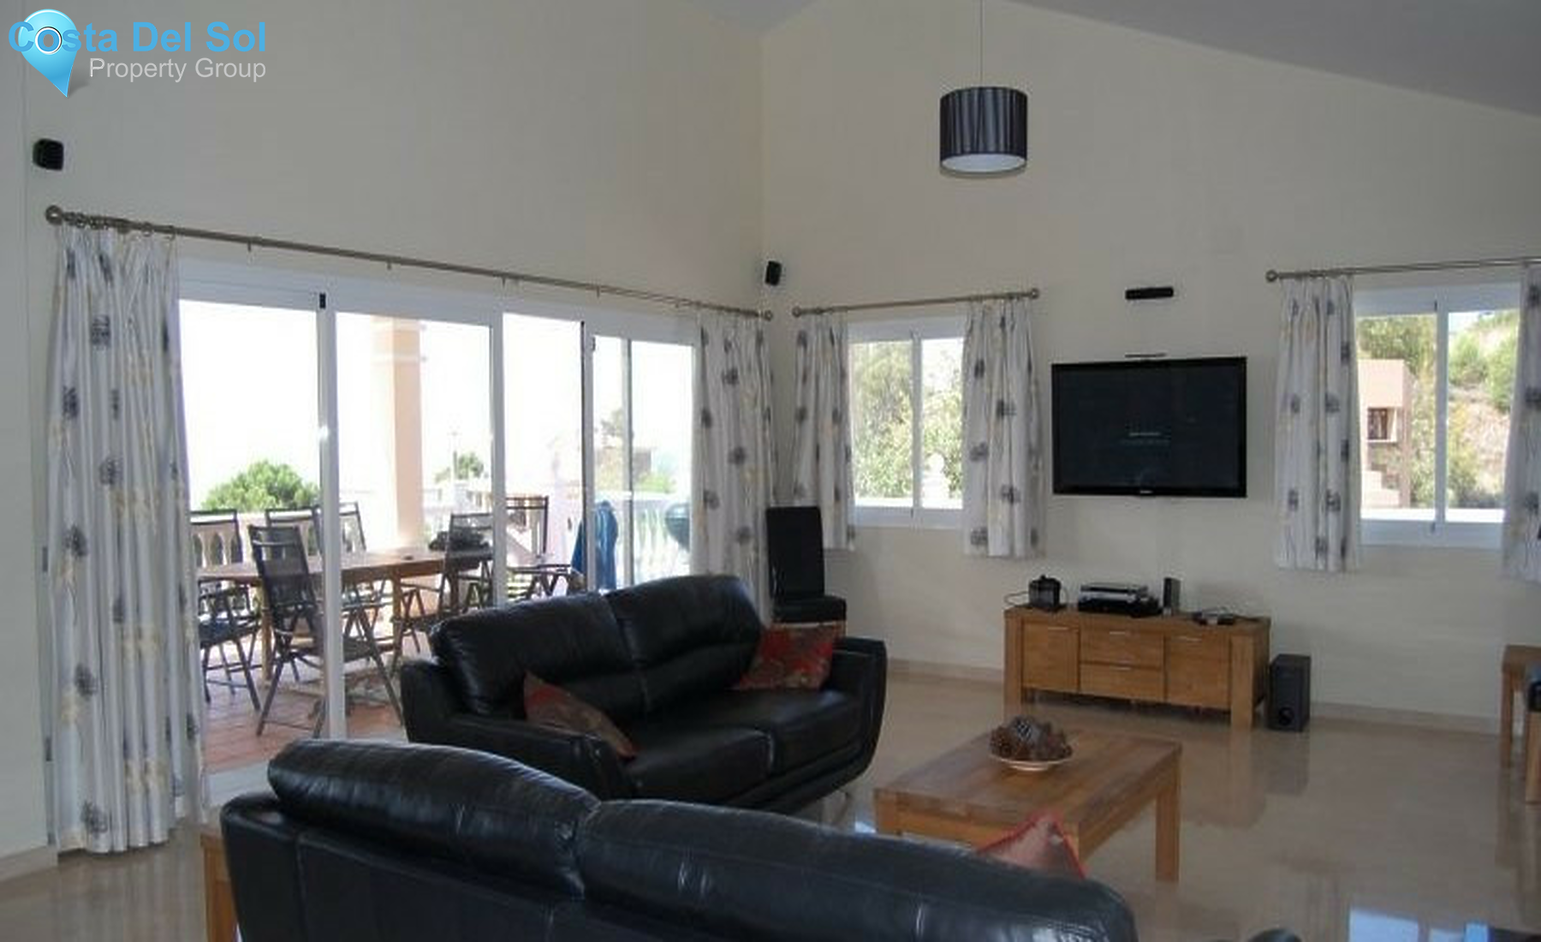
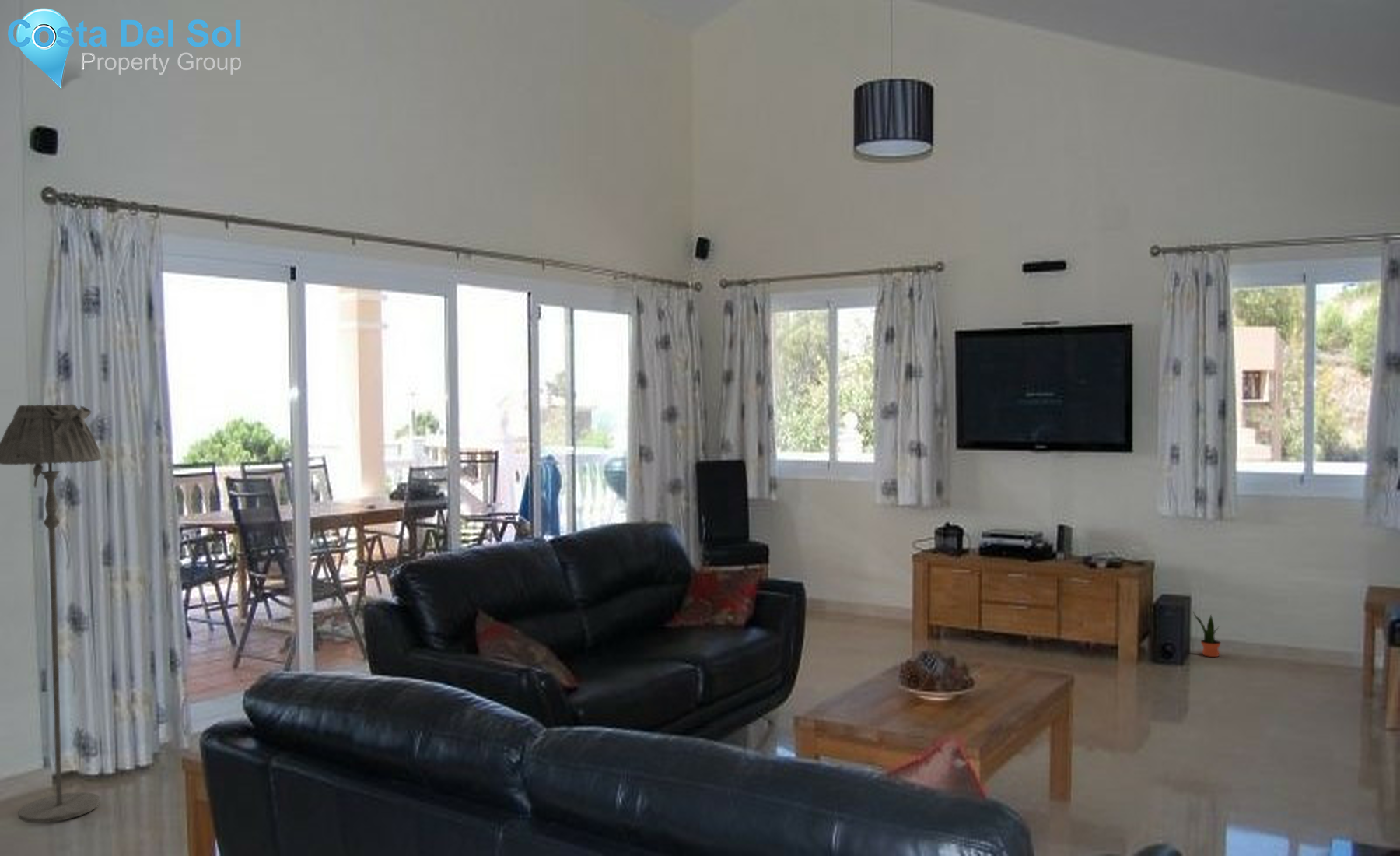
+ potted plant [1192,611,1221,658]
+ floor lamp [0,403,103,824]
